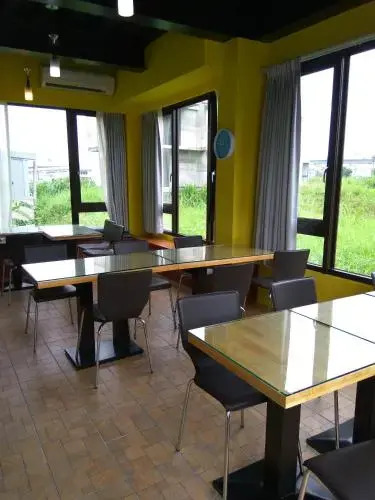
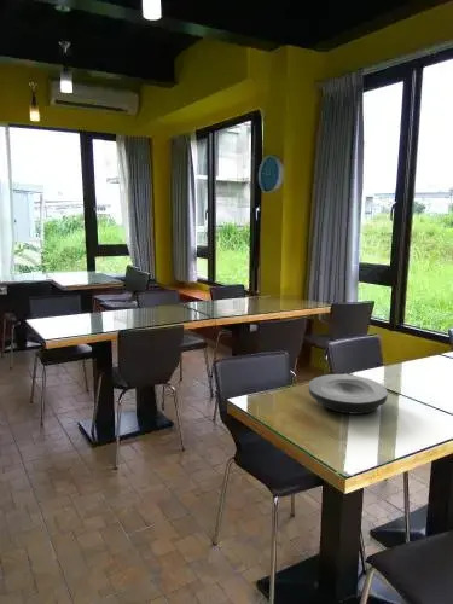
+ plate [308,373,389,416]
